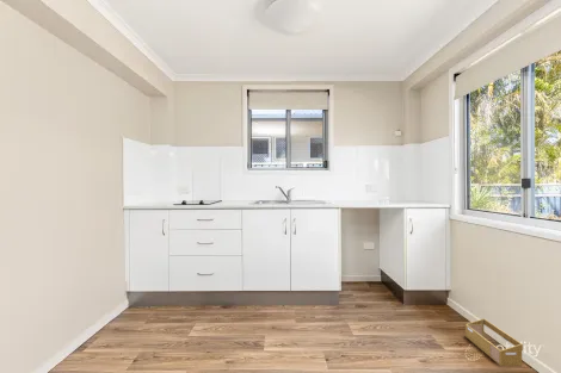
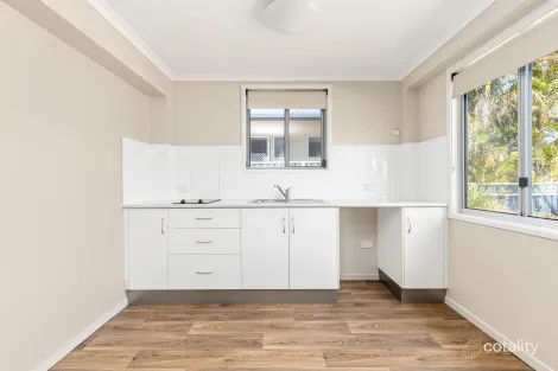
- basket [464,317,524,367]
